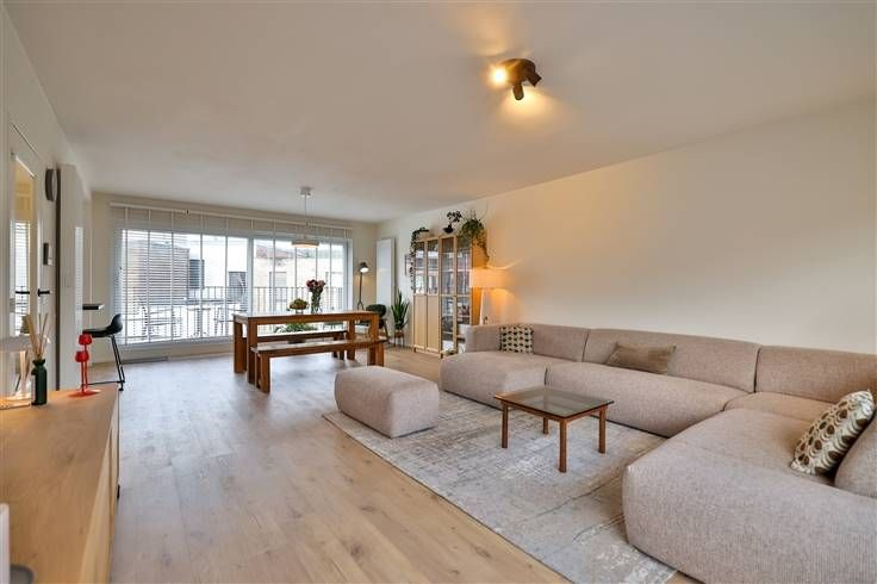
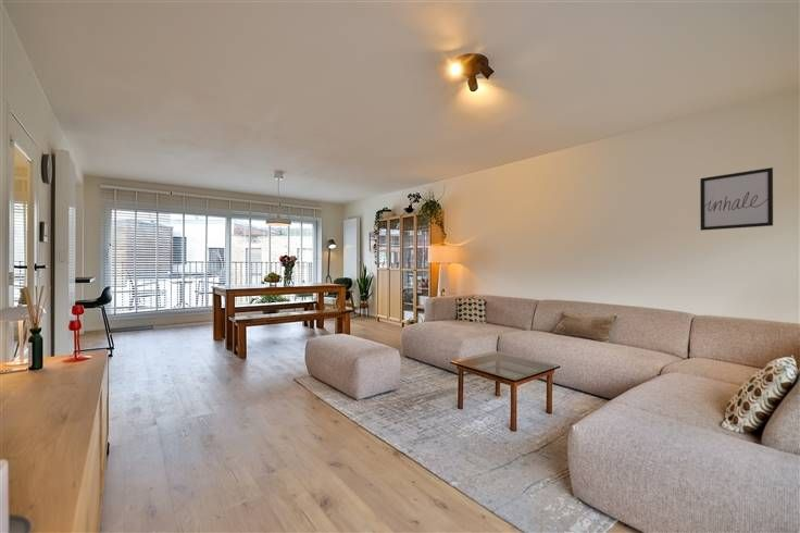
+ wall art [699,166,774,232]
